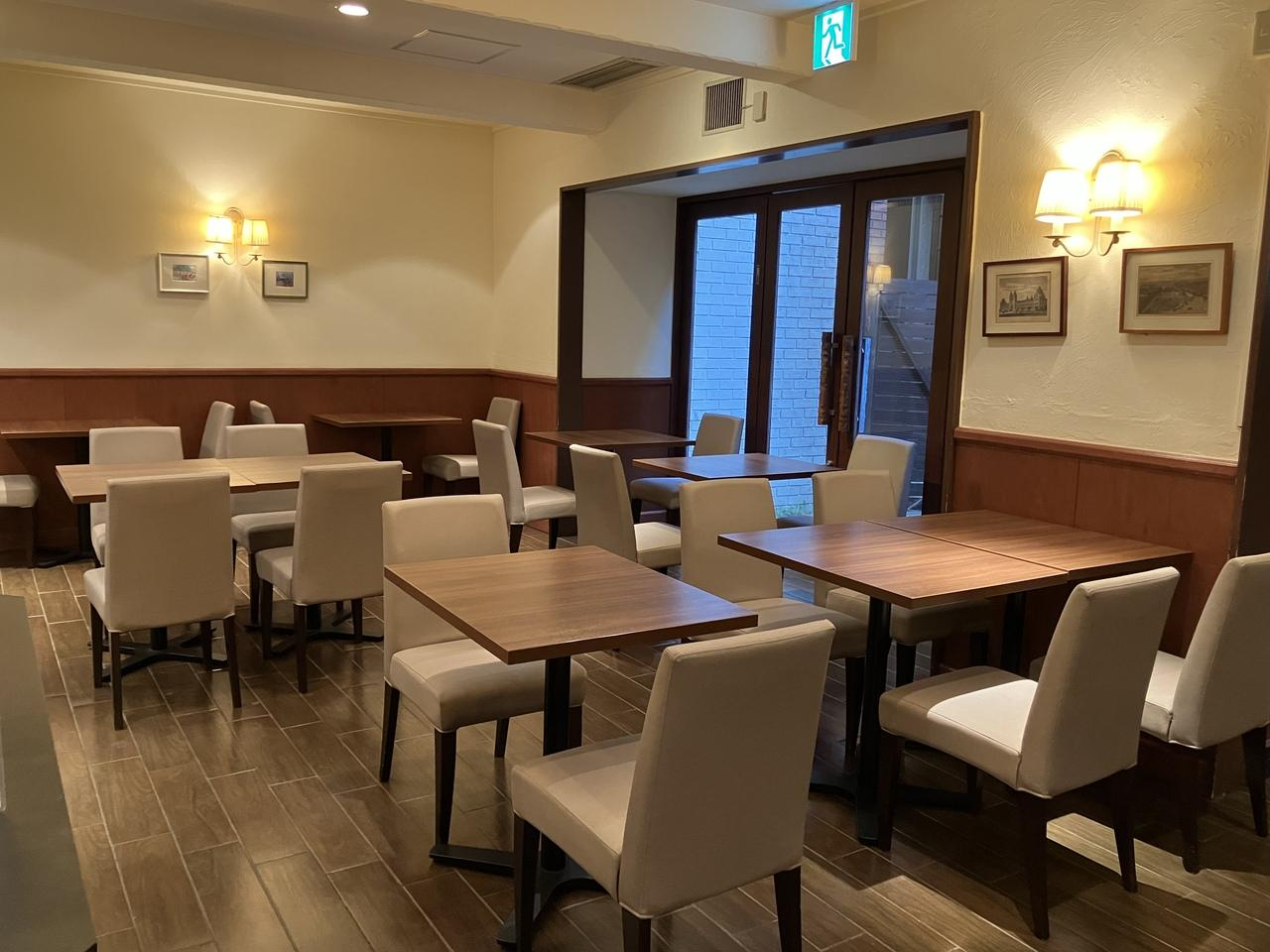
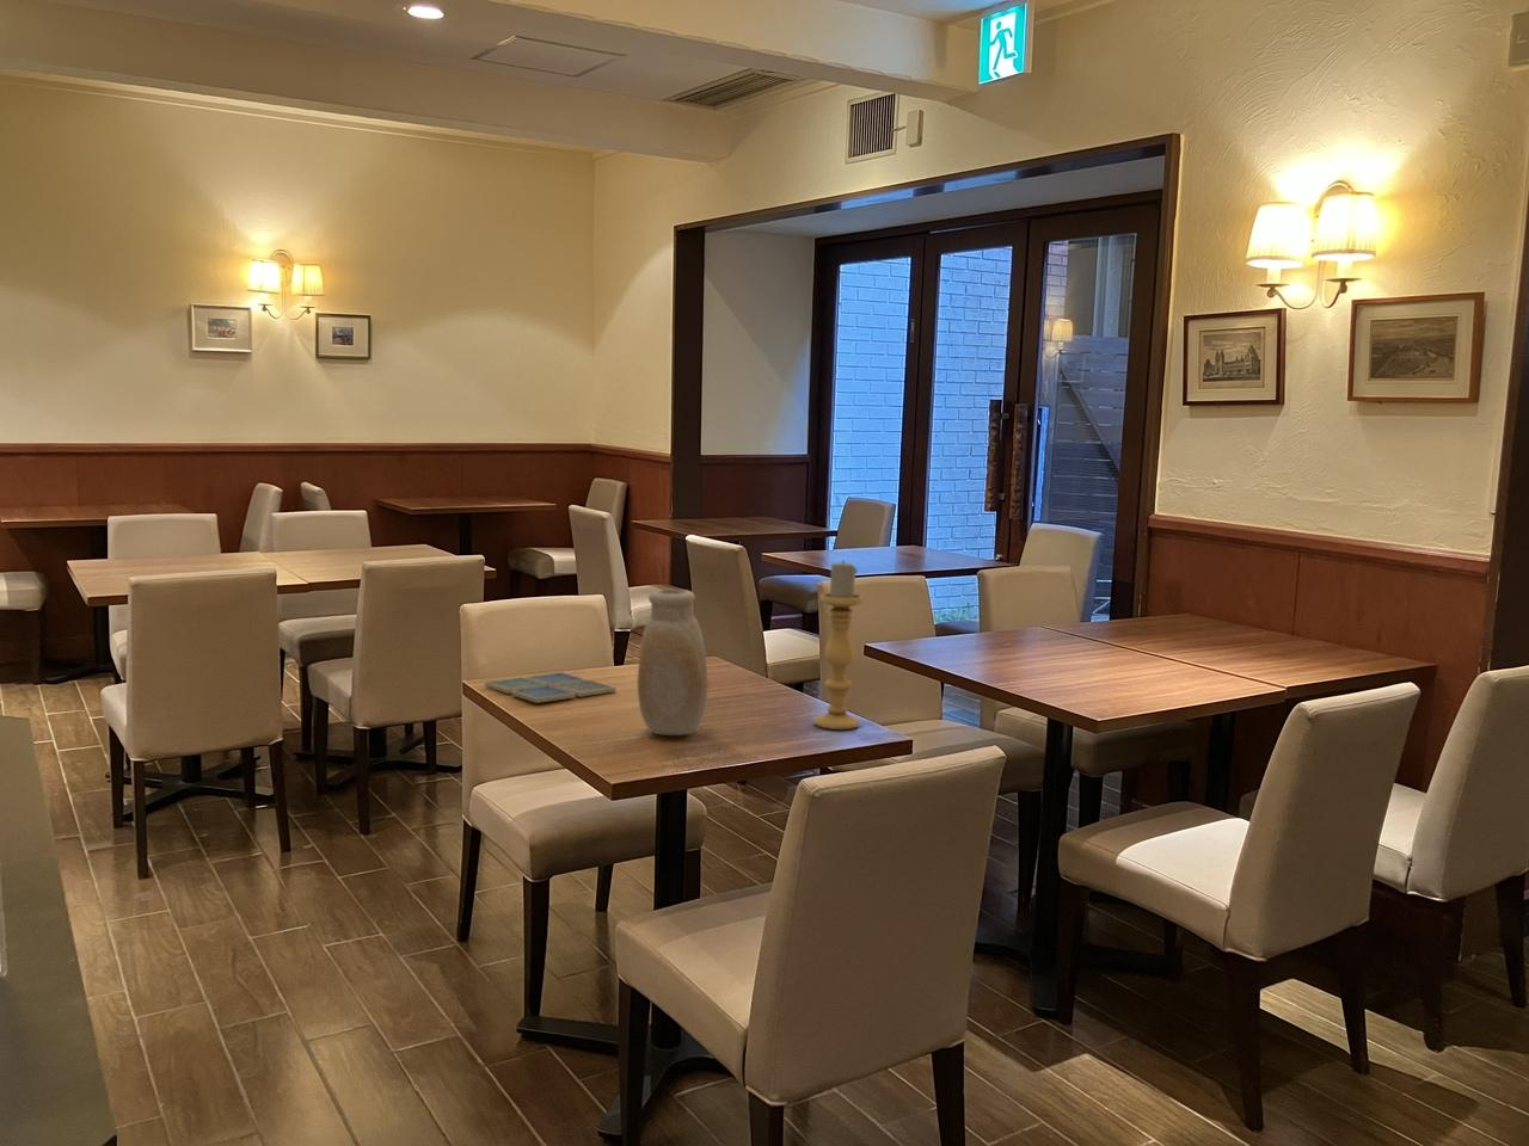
+ candle holder [814,559,864,731]
+ drink coaster [484,671,618,704]
+ vase [637,589,709,737]
